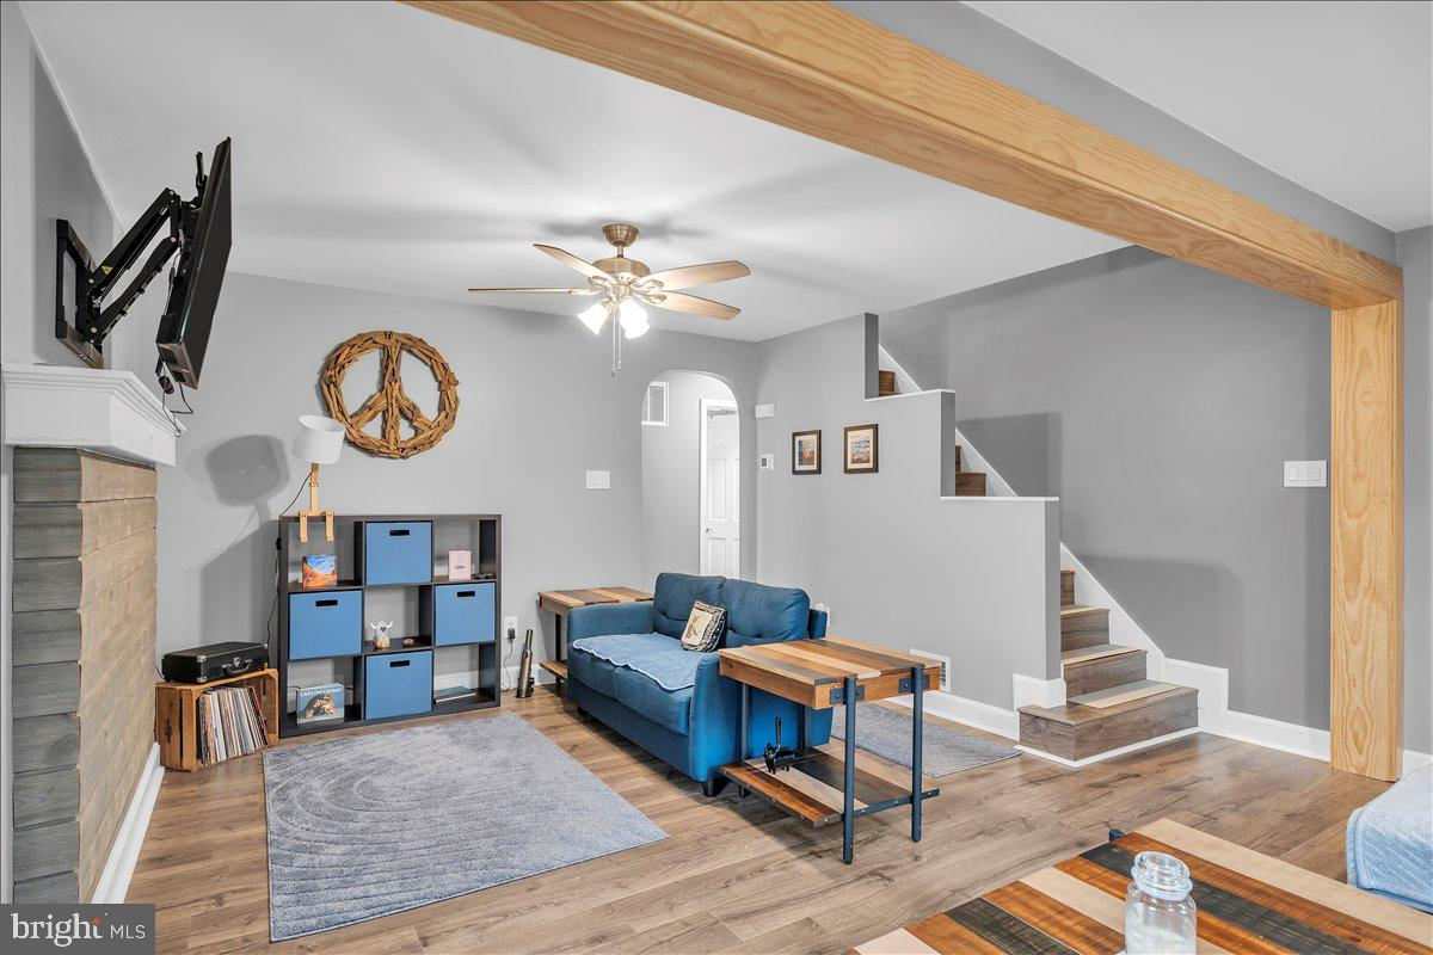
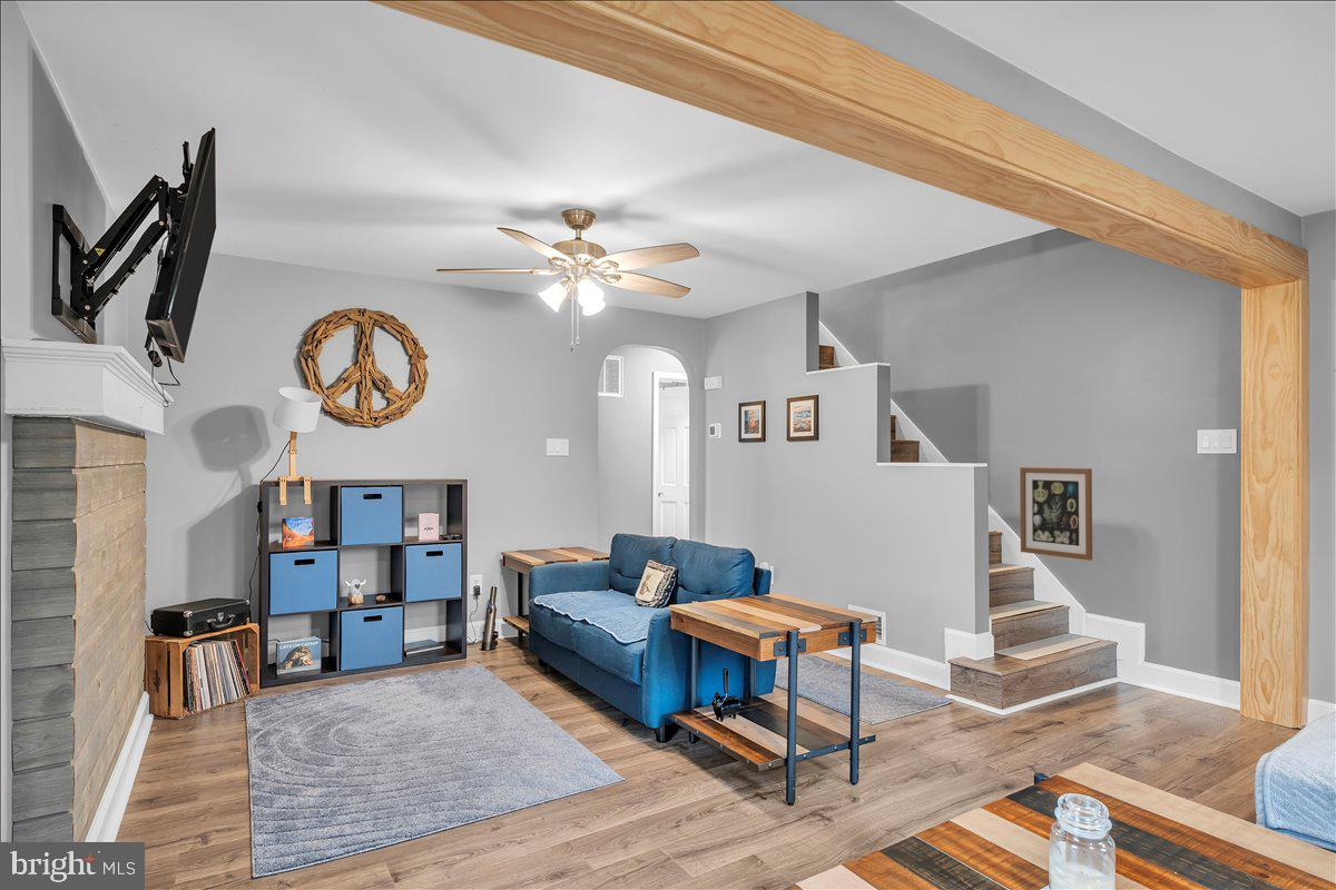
+ wall art [1019,466,1093,562]
